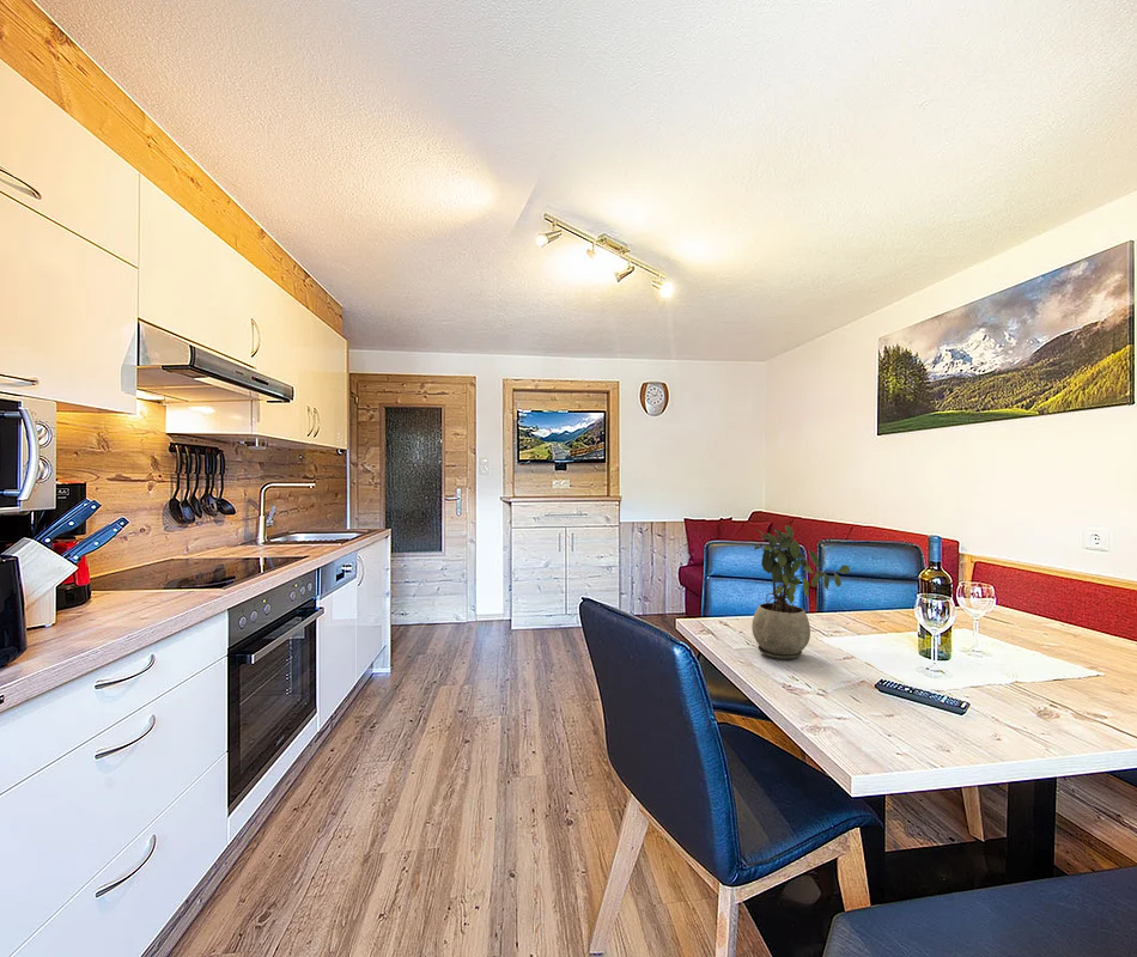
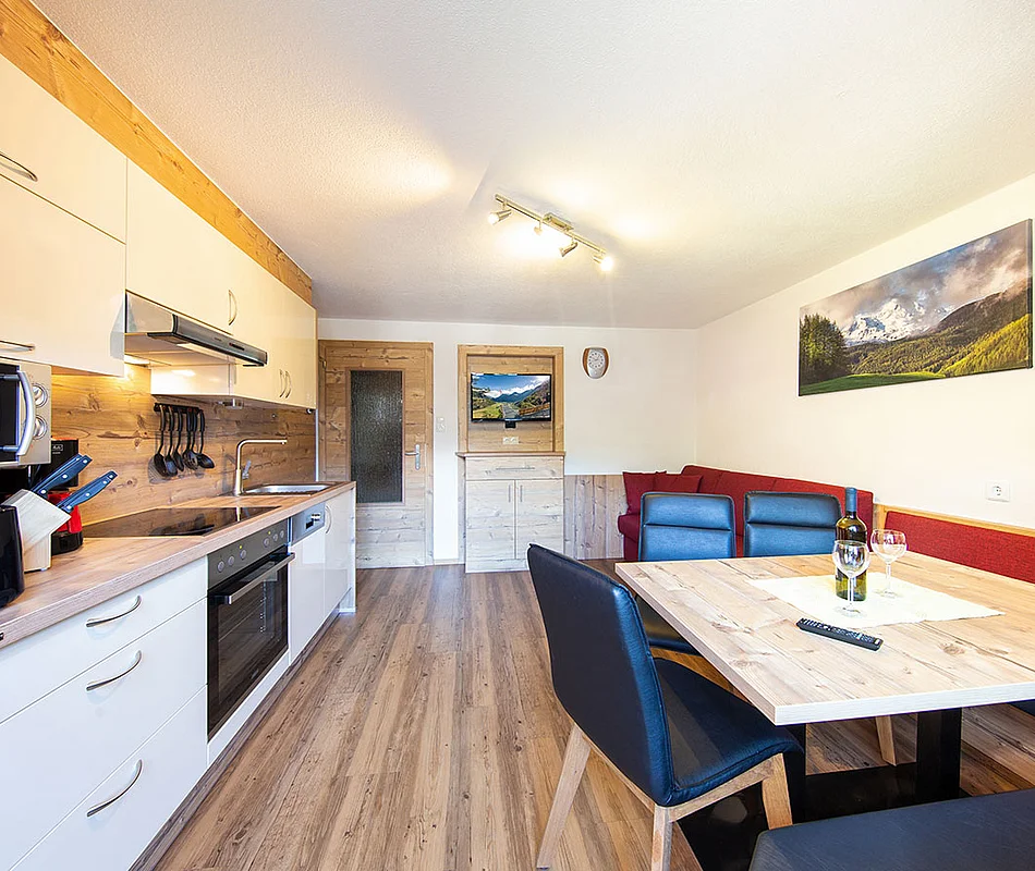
- potted plant [750,524,851,662]
